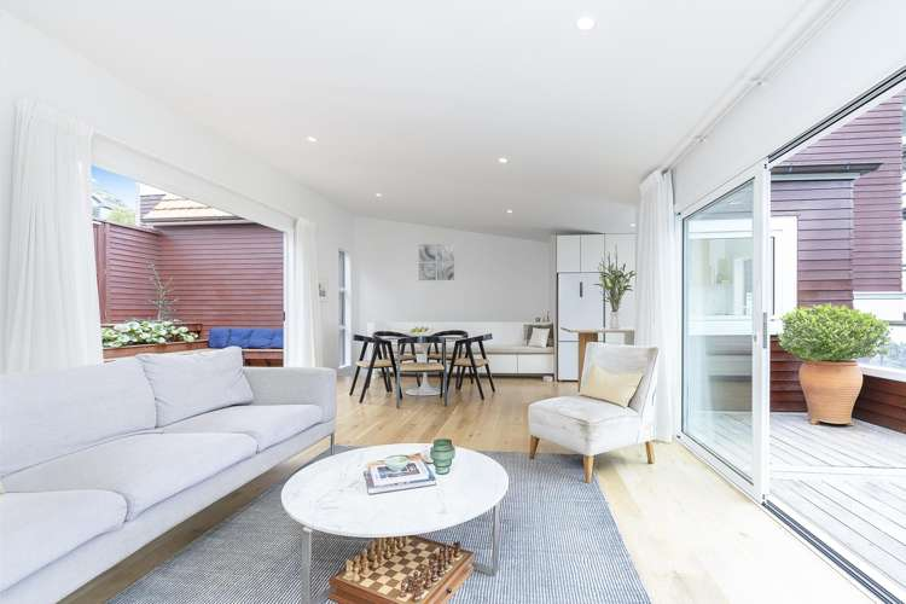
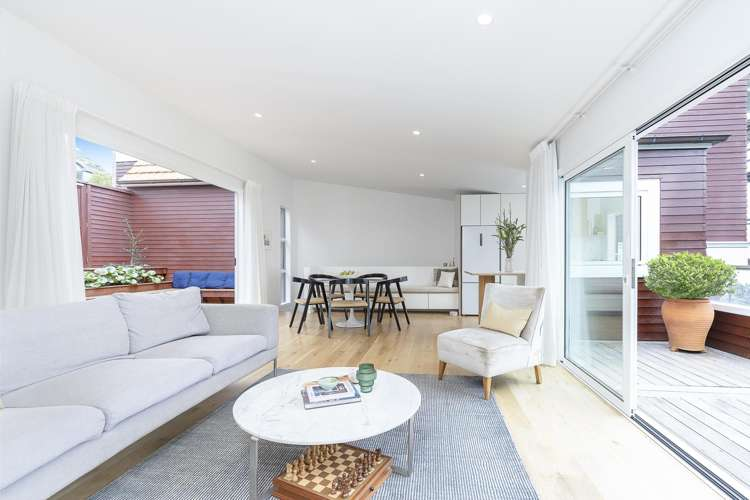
- wall art [418,243,455,281]
